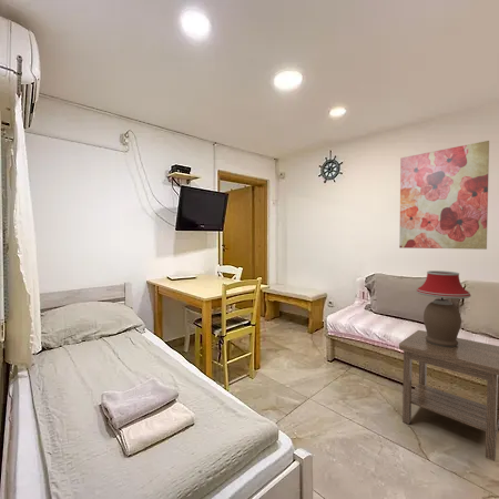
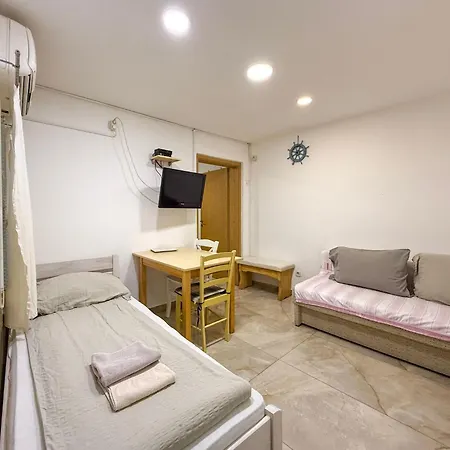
- table lamp [415,269,472,347]
- side table [398,329,499,462]
- wall art [398,140,490,251]
